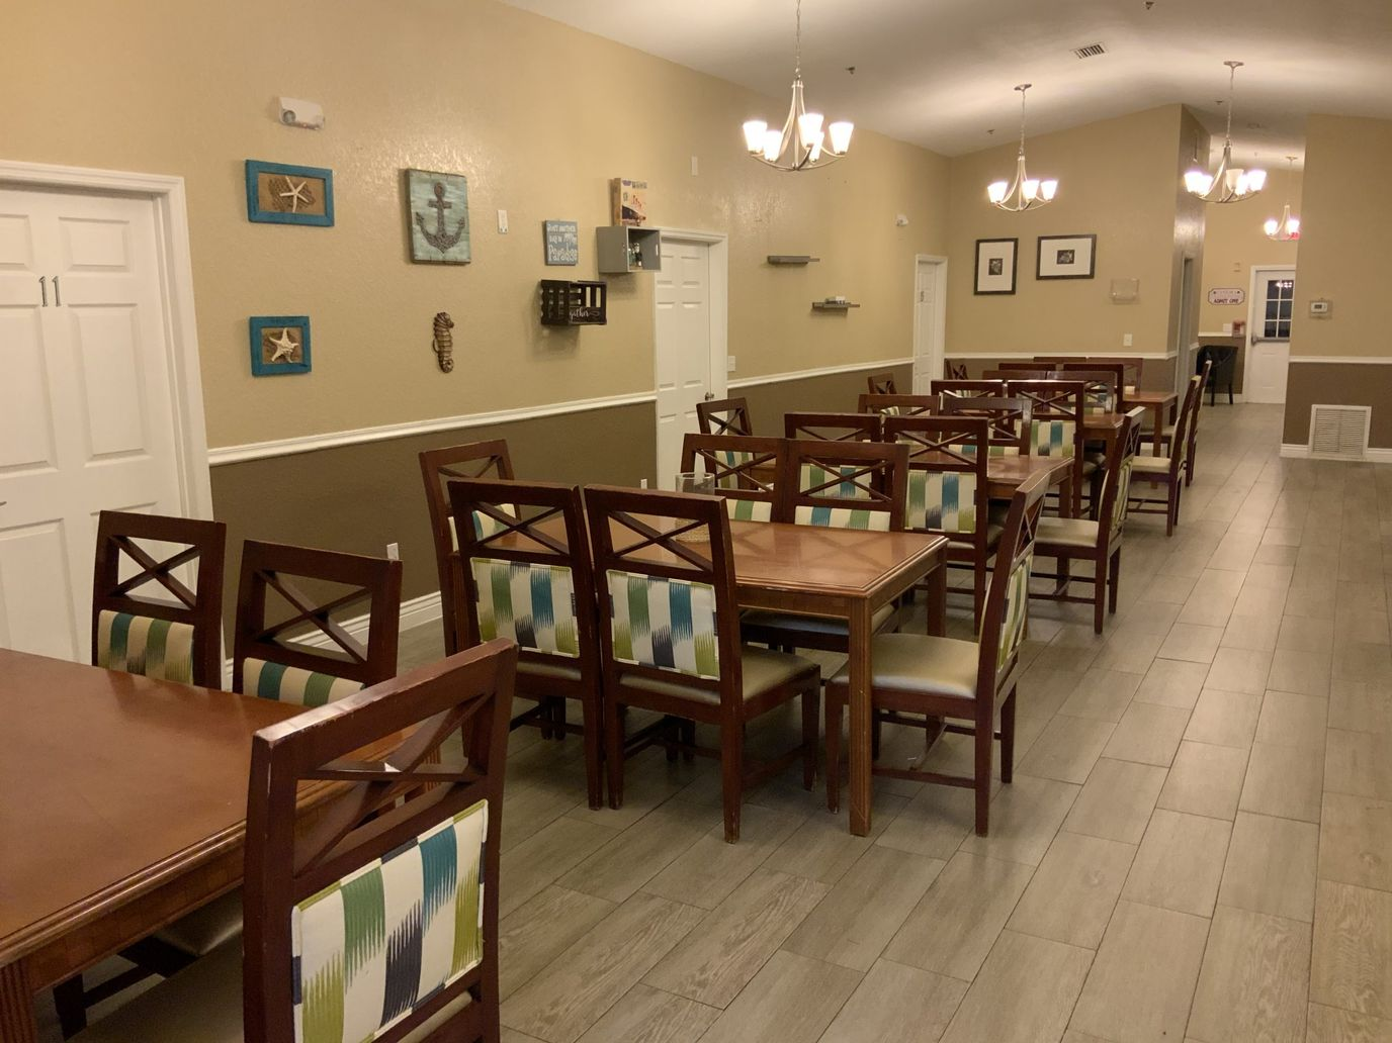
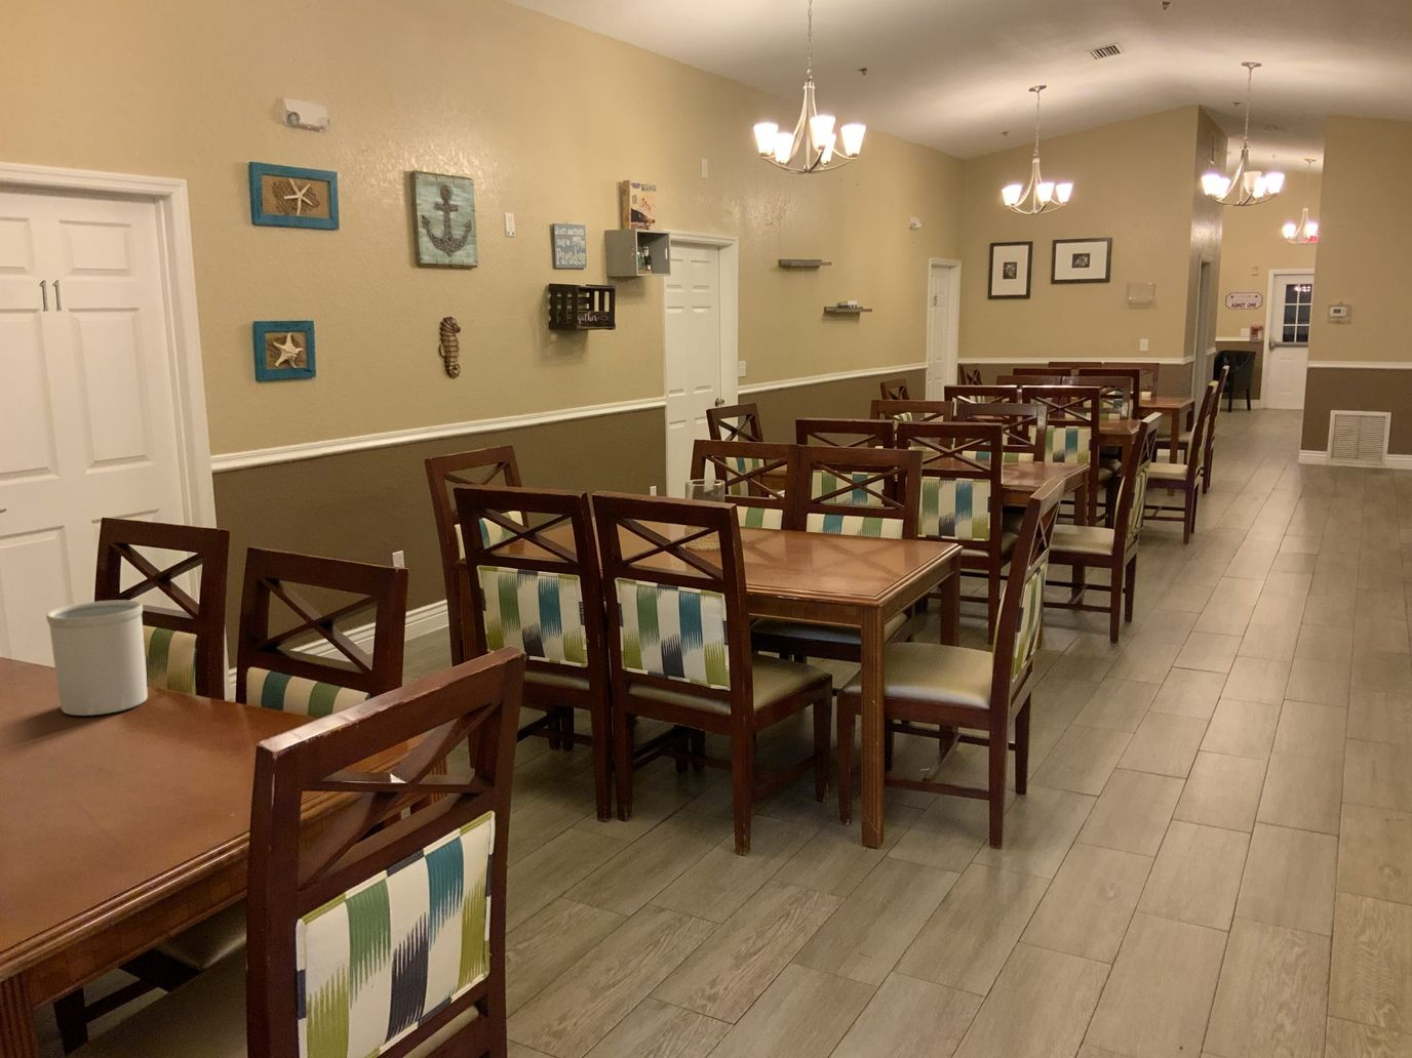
+ utensil holder [46,599,149,717]
